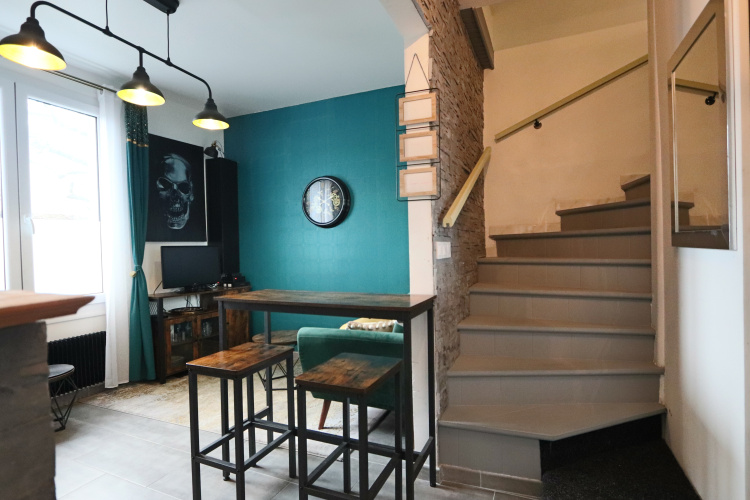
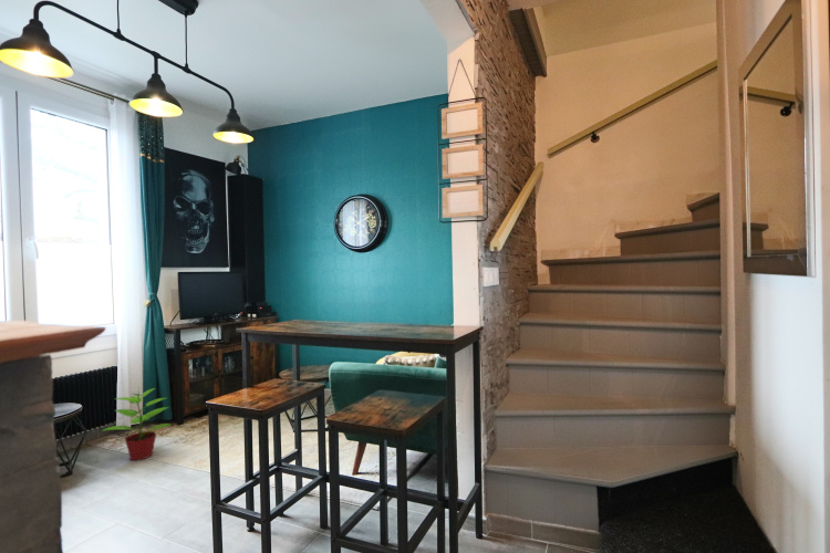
+ potted plant [101,385,173,461]
